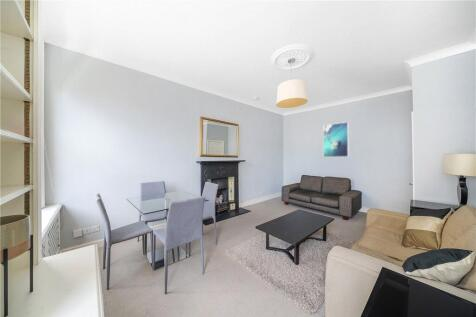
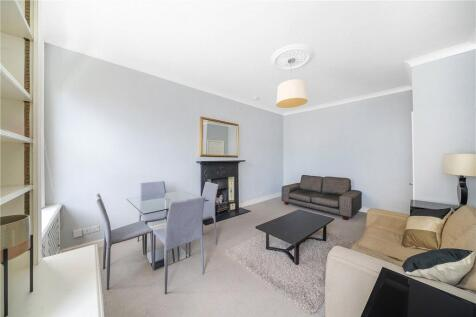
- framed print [322,121,349,158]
